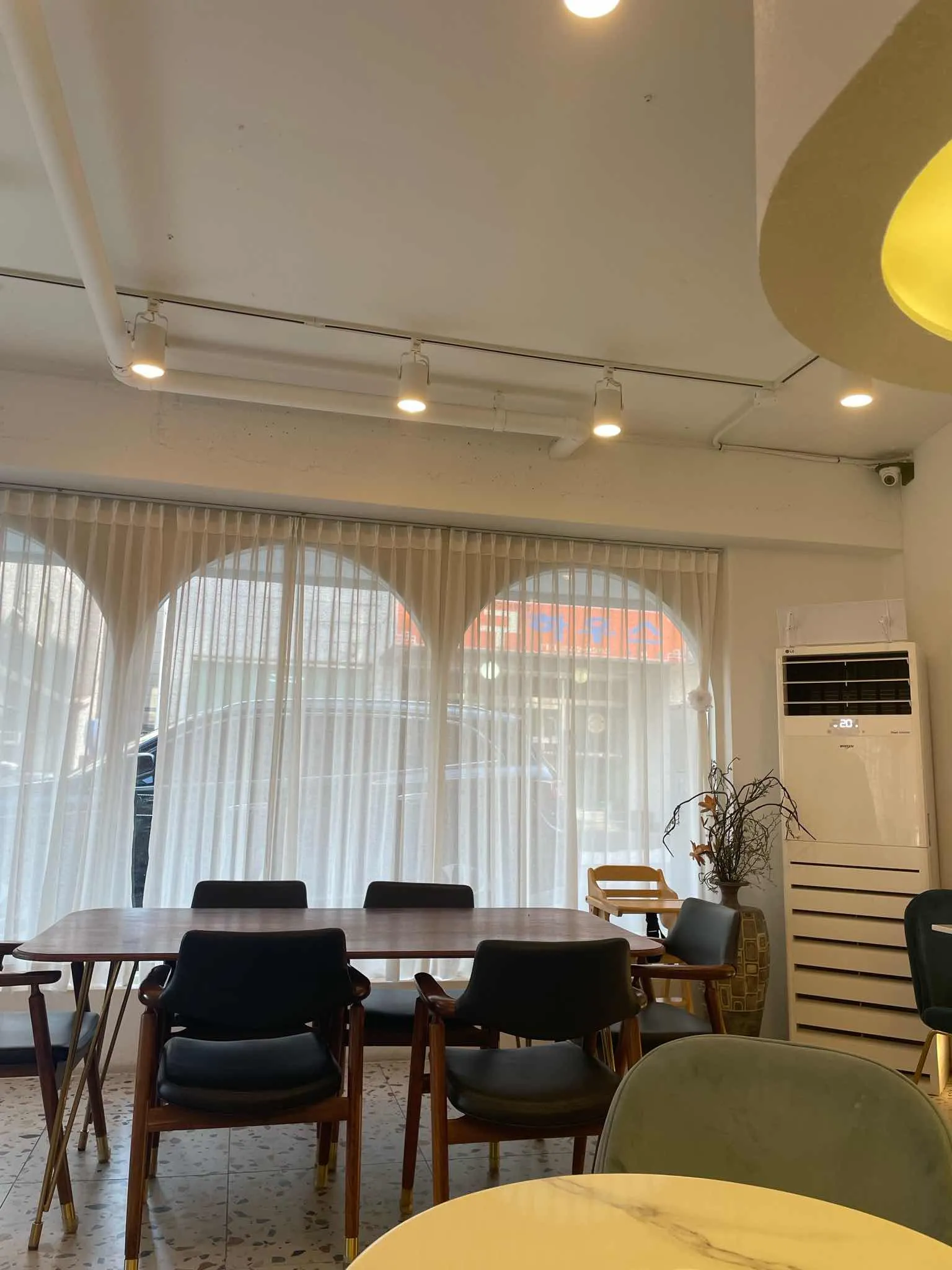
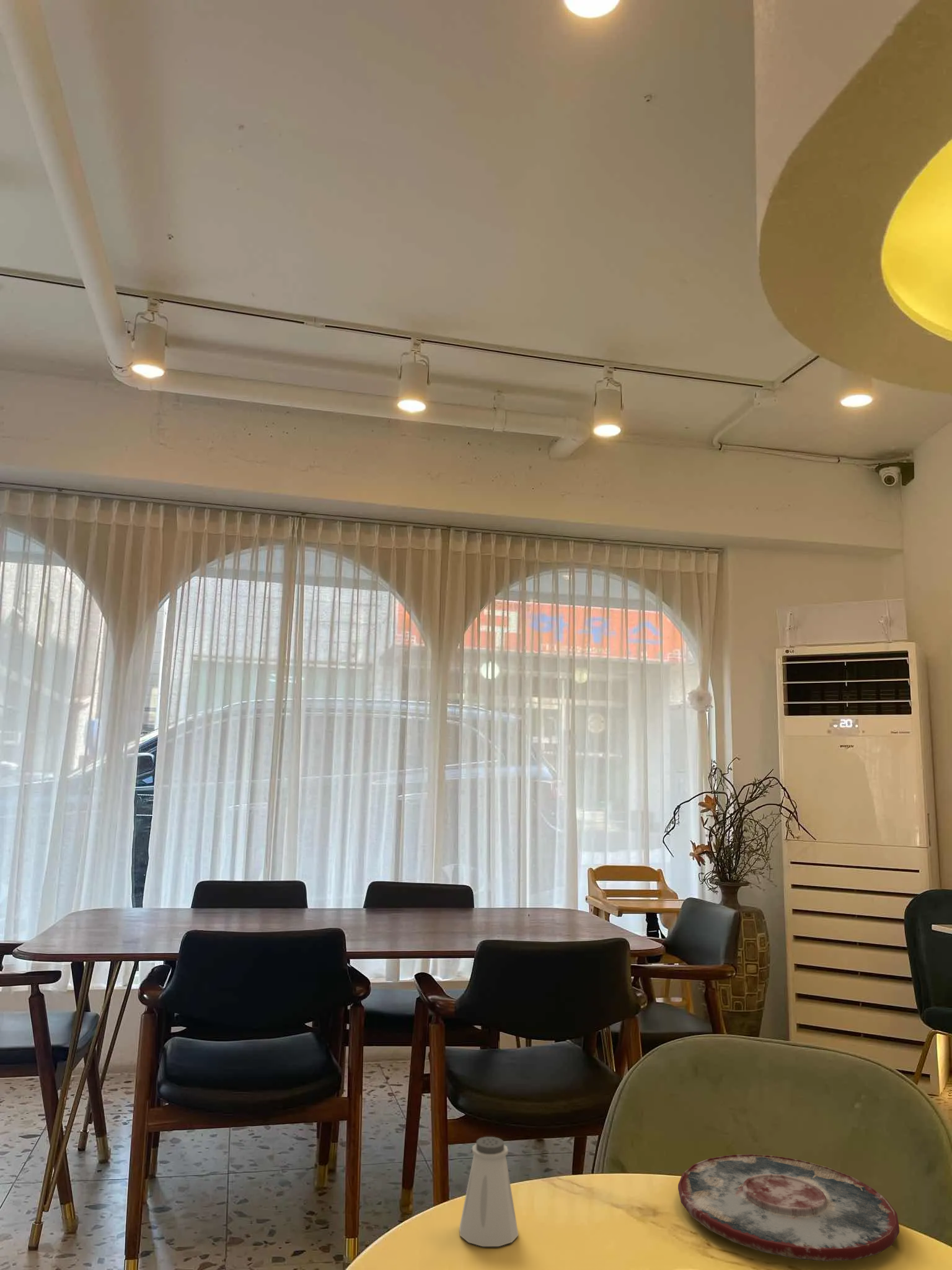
+ plate [677,1153,900,1262]
+ saltshaker [459,1136,519,1247]
